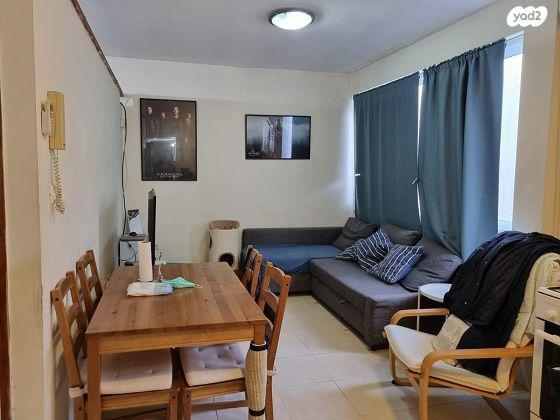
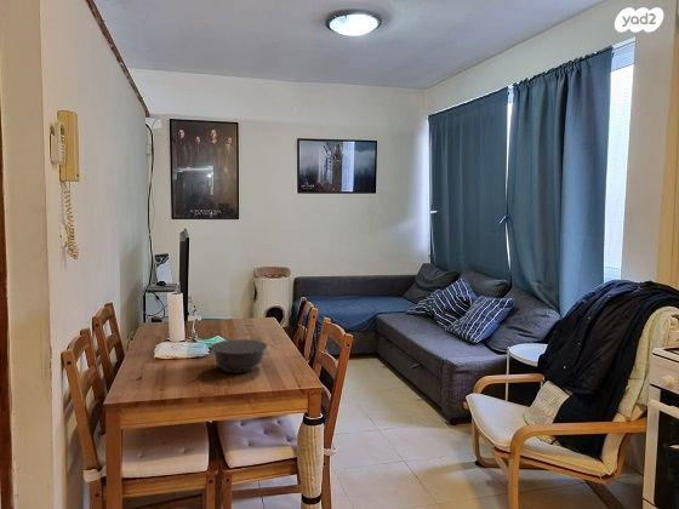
+ bowl [210,338,268,374]
